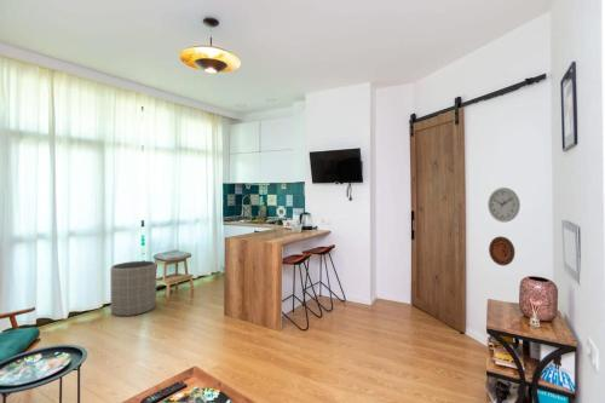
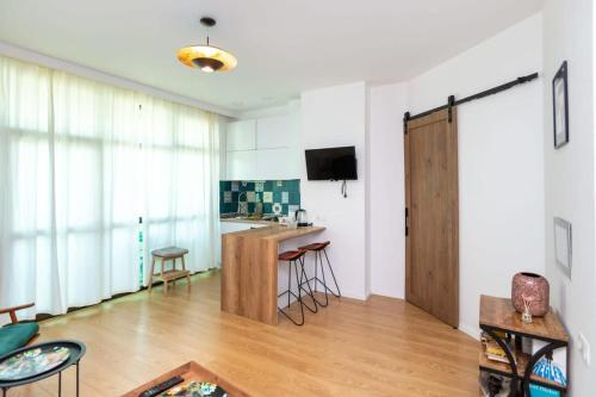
- decorative plate [488,235,515,266]
- trash can [109,260,157,317]
- wall clock [486,186,522,224]
